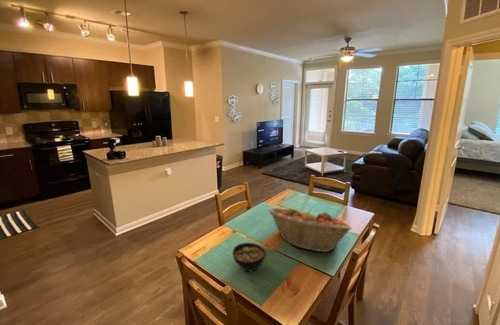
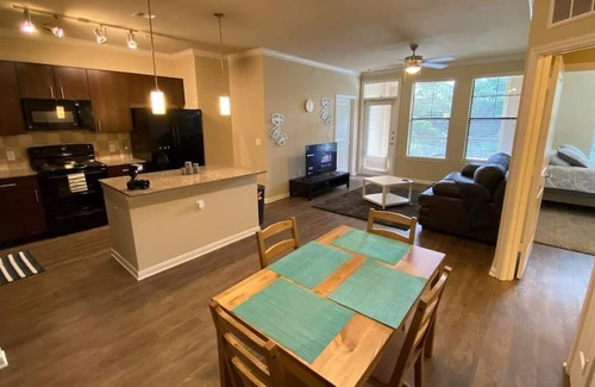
- bowl [232,242,267,273]
- fruit basket [267,207,353,253]
